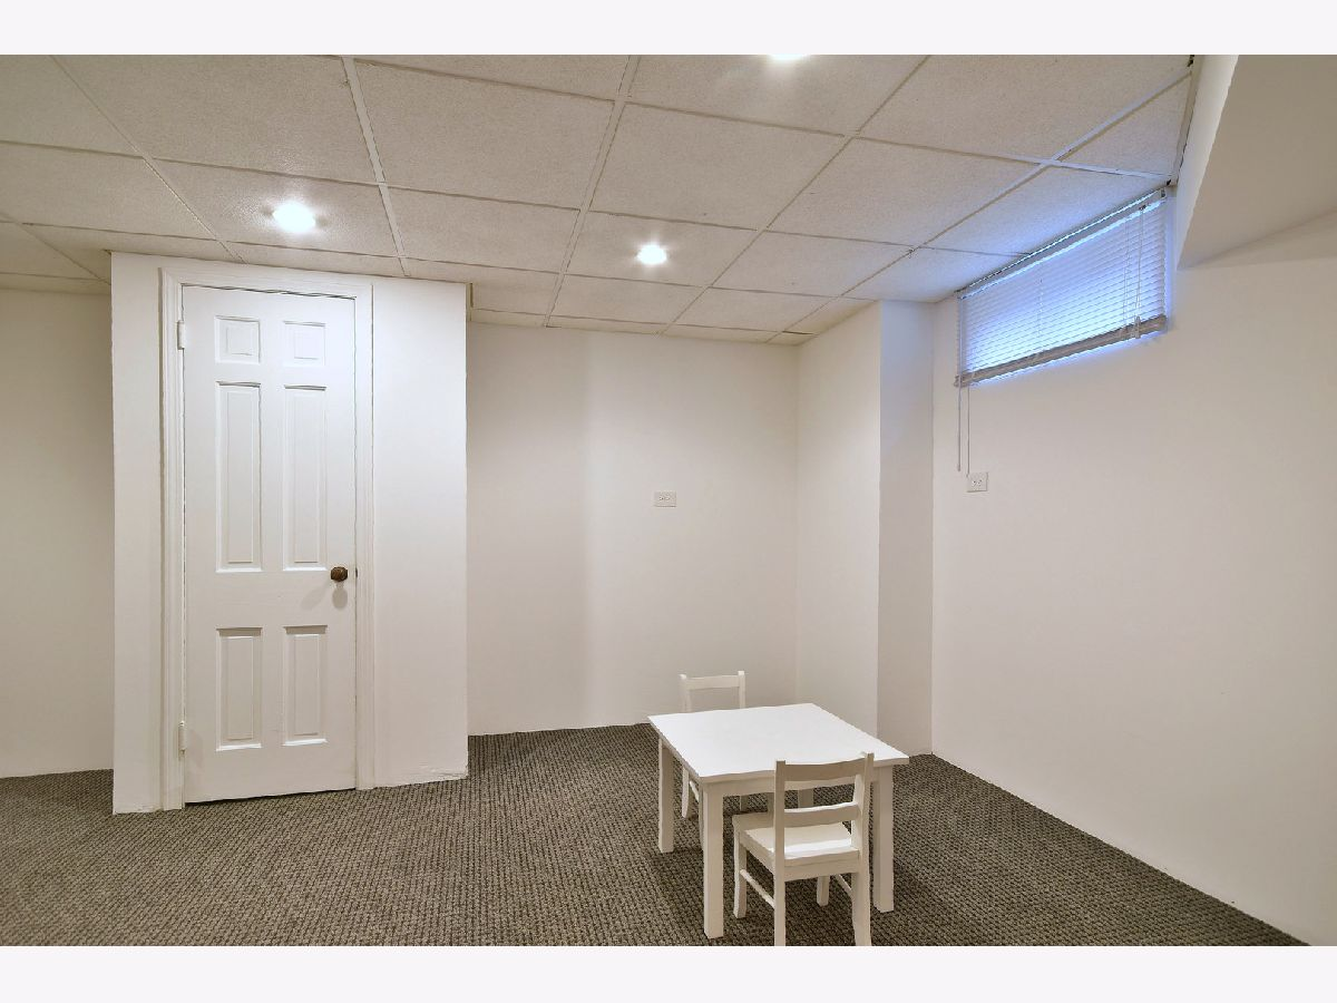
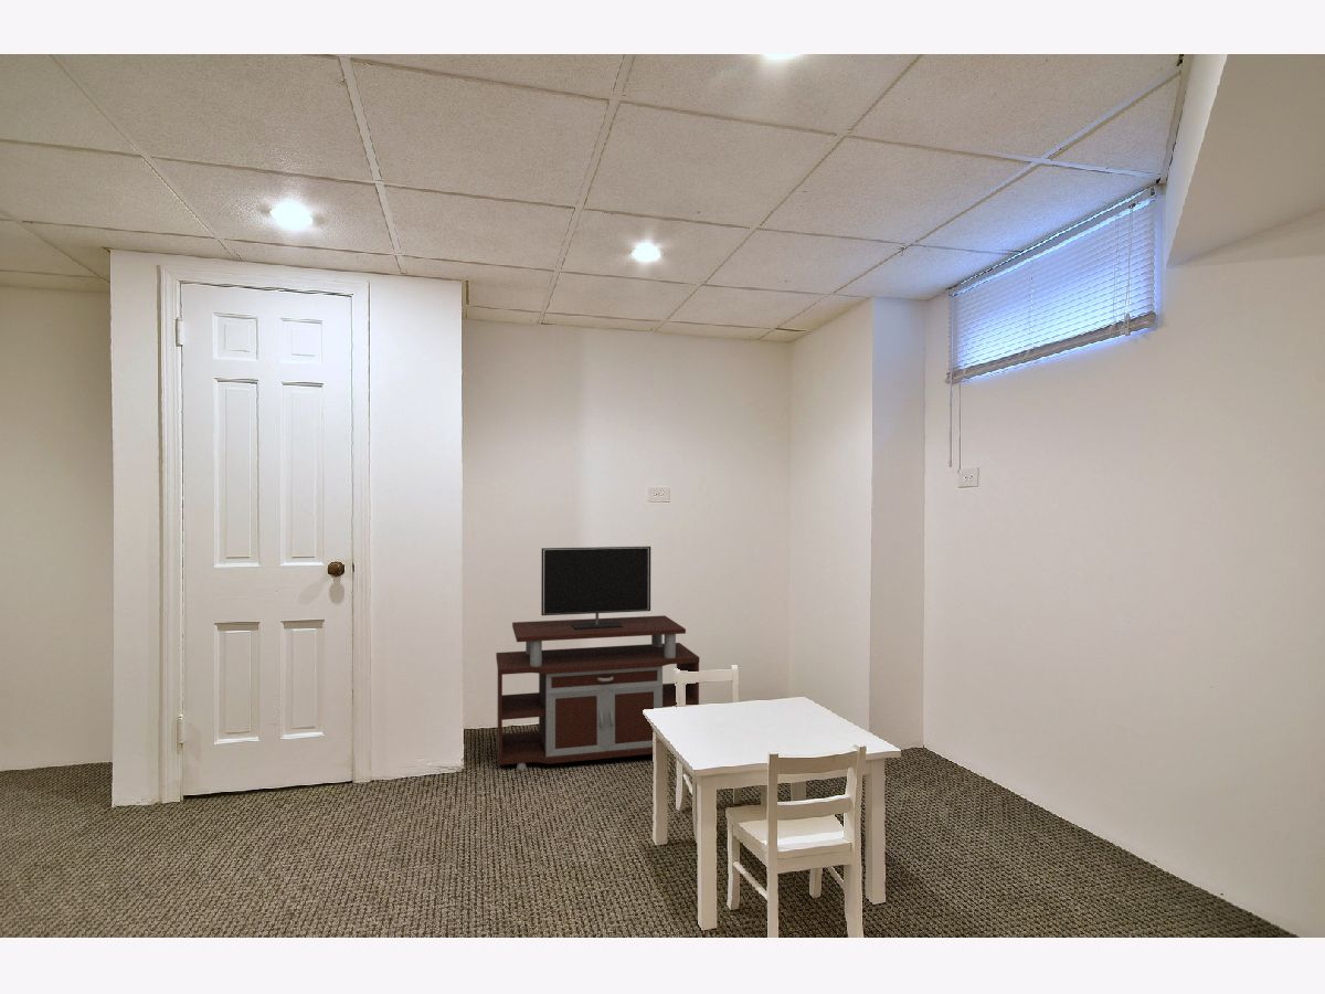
+ tv stand [495,546,700,771]
